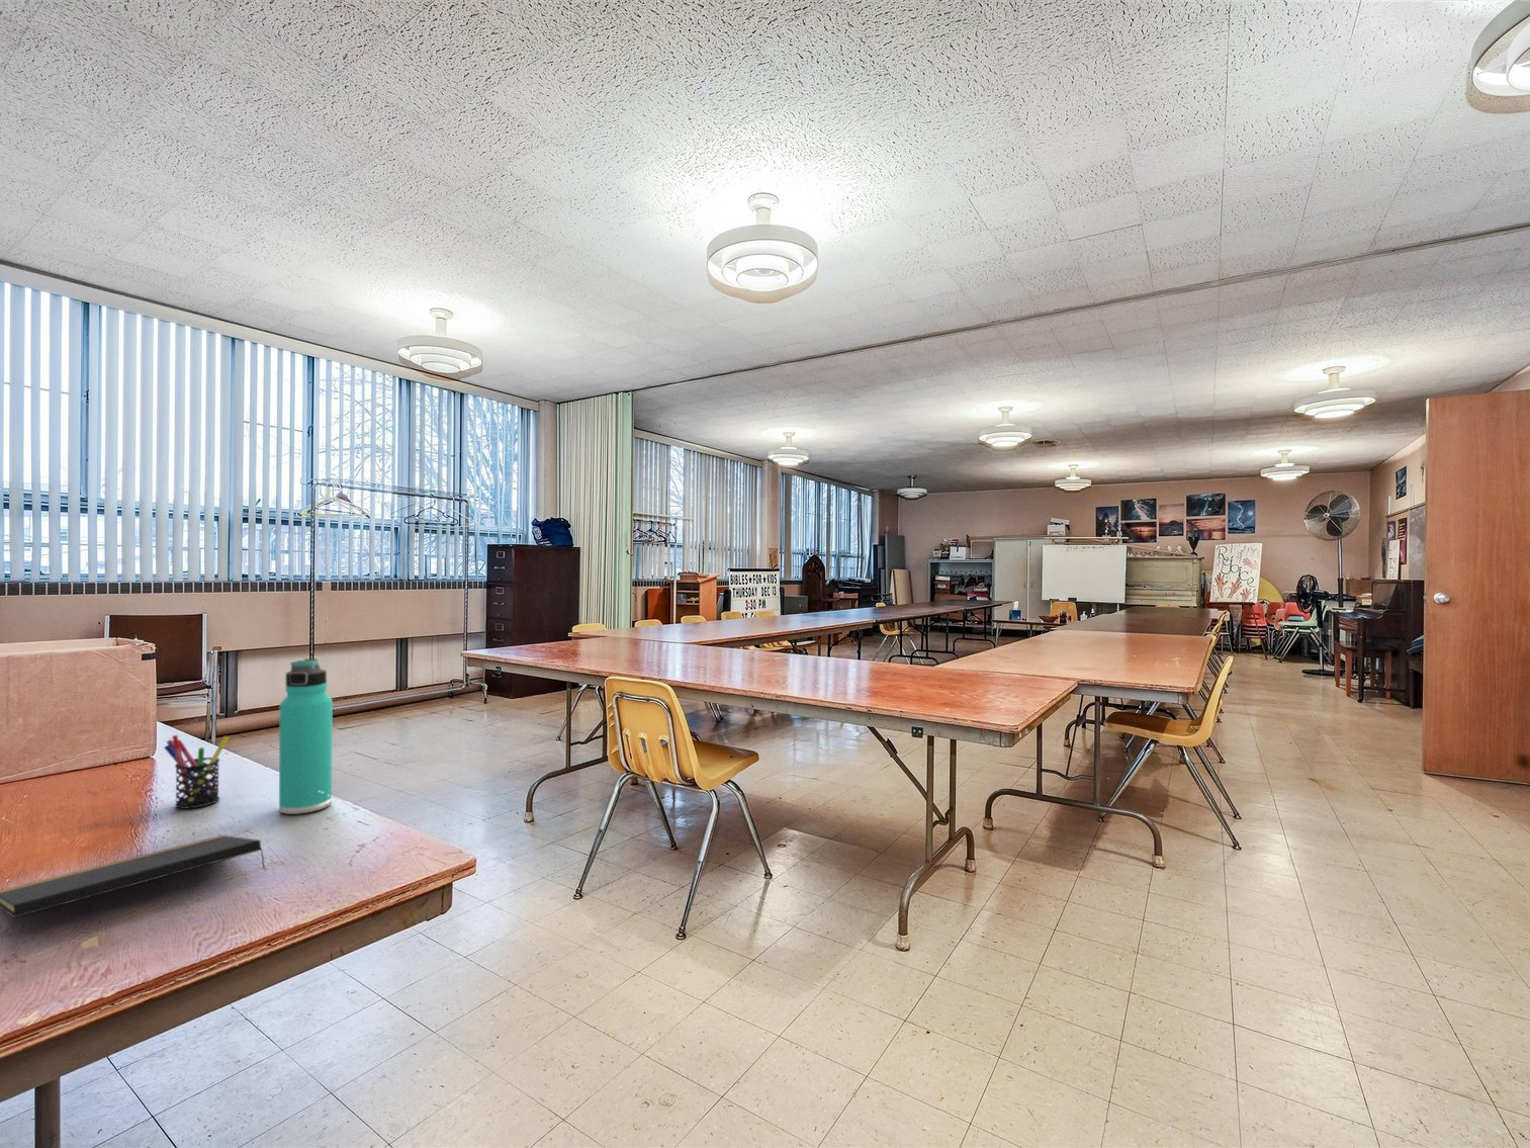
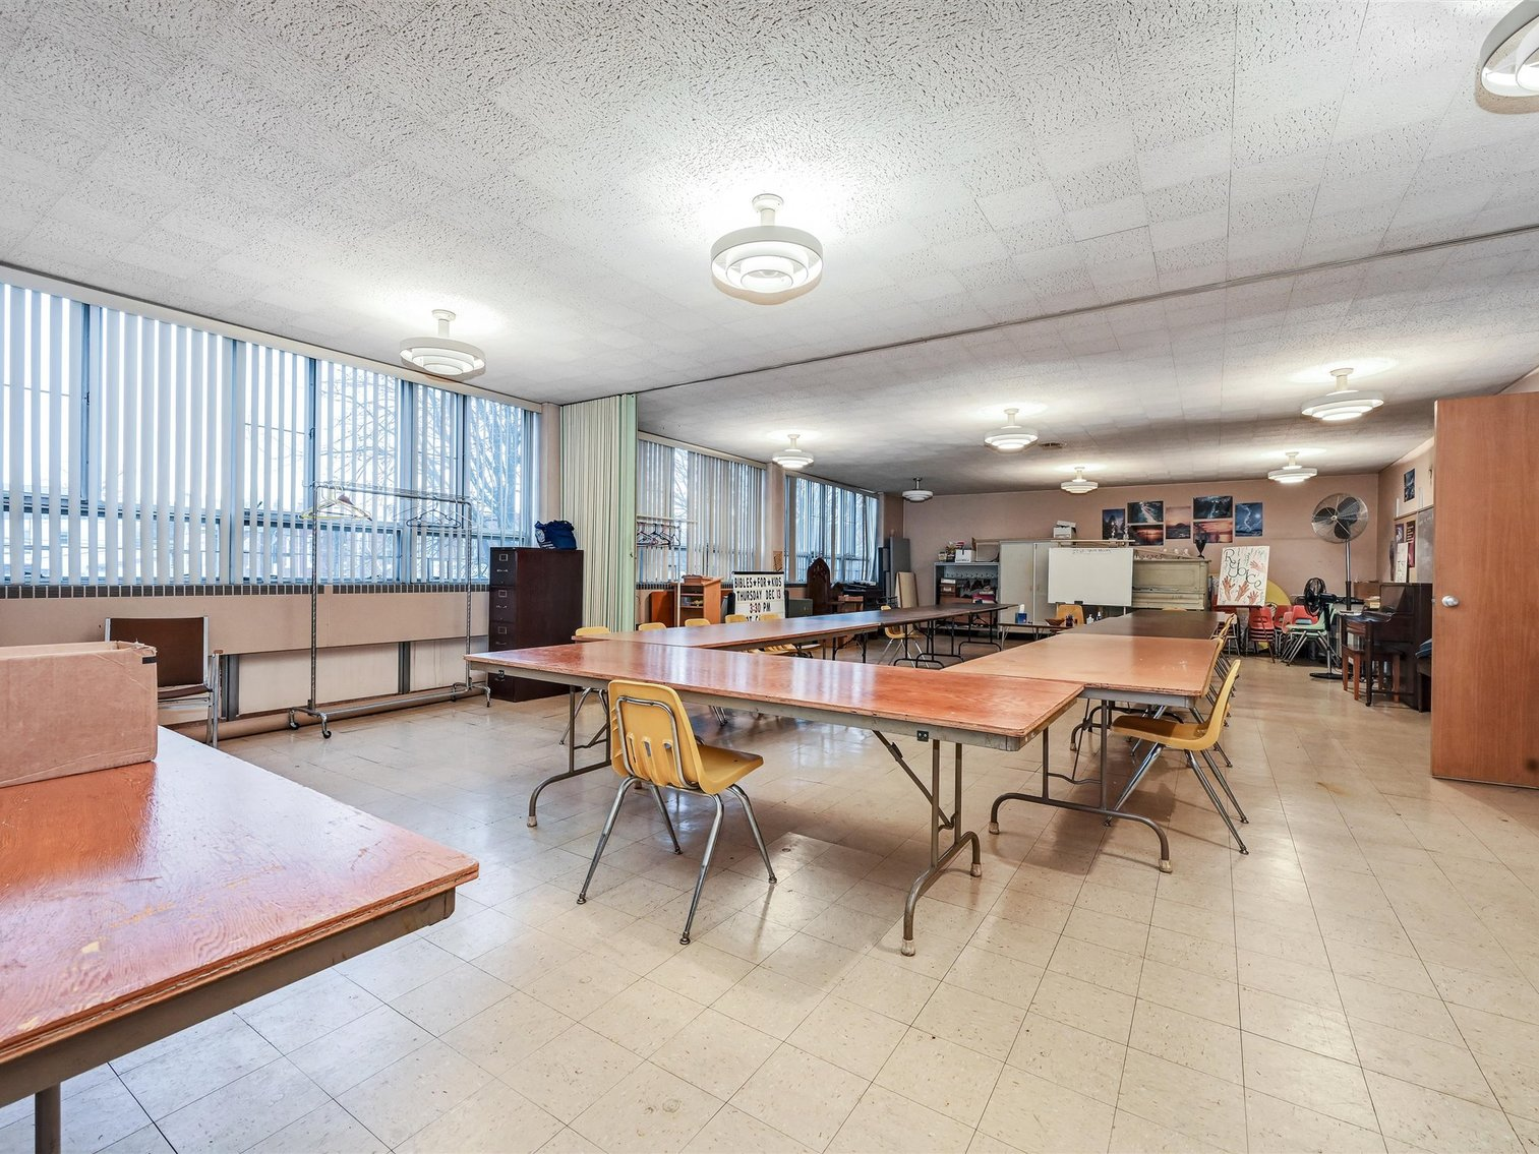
- notepad [0,834,266,919]
- pen holder [163,734,230,810]
- thermos bottle [279,657,334,815]
